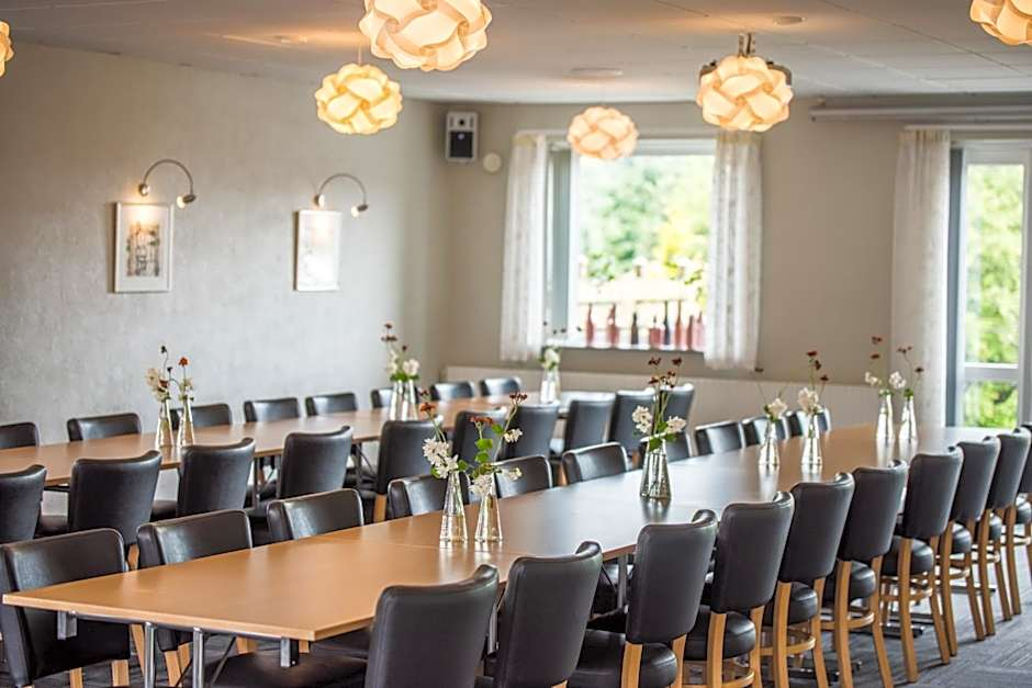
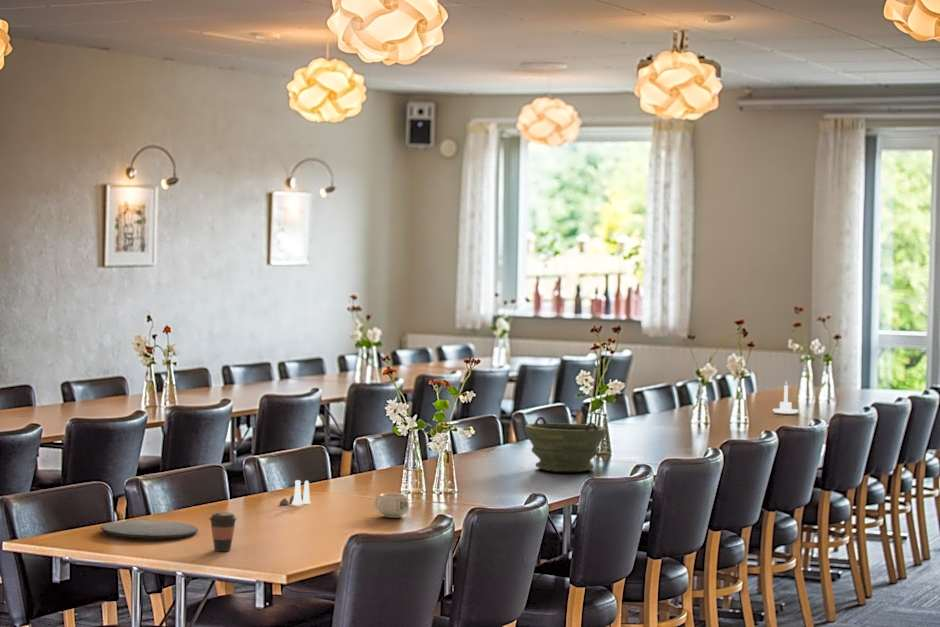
+ mug [374,492,410,519]
+ coffee cup [208,511,238,552]
+ salt and pepper shaker set [278,479,312,506]
+ plate [100,519,199,539]
+ bowl [524,416,607,473]
+ candle holder [772,380,800,414]
